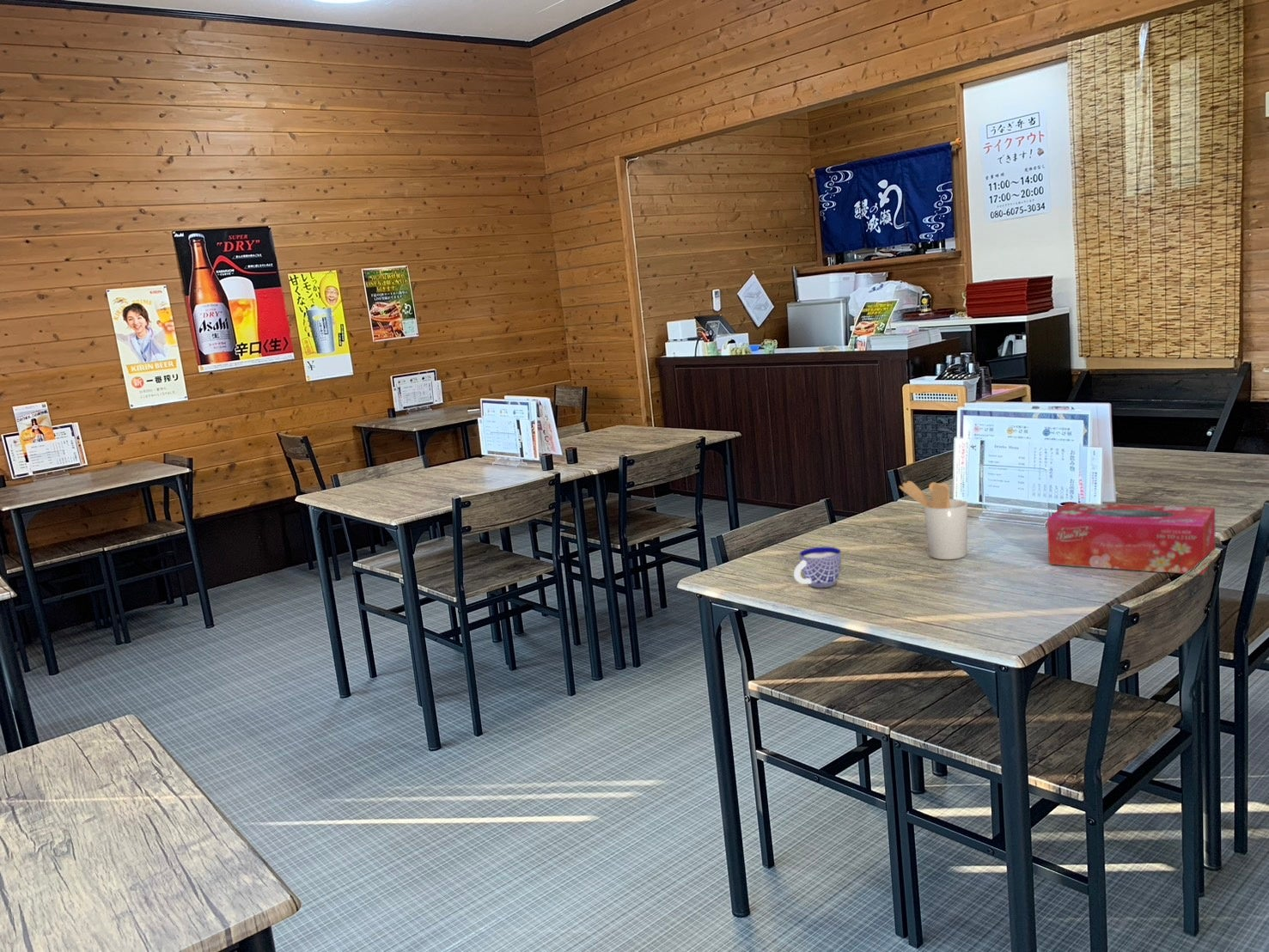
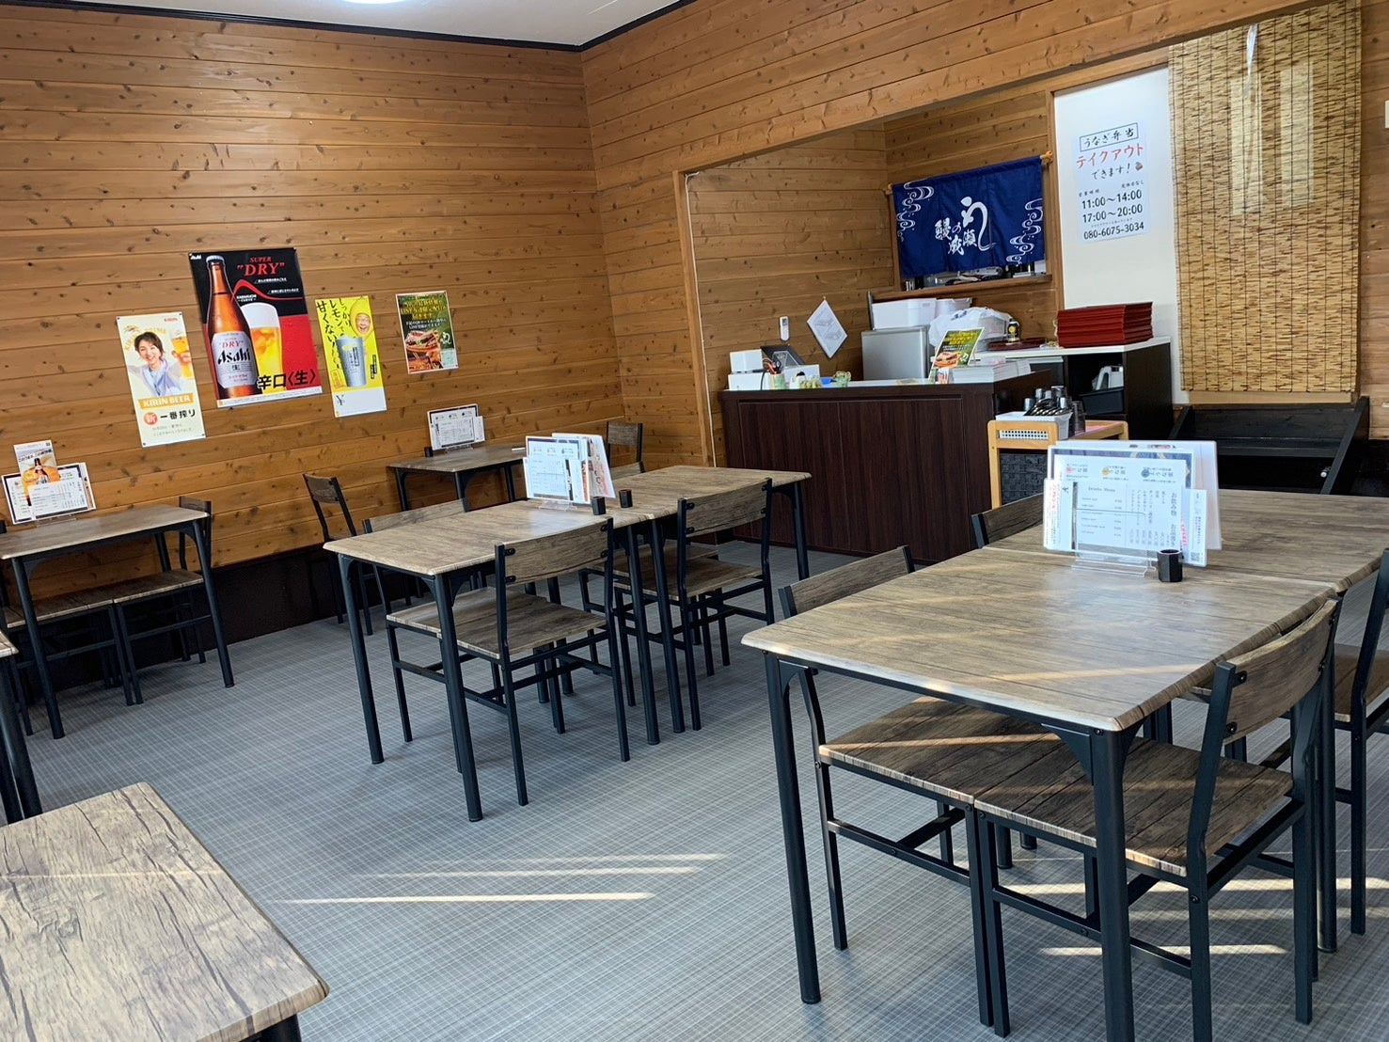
- tissue box [1046,503,1217,576]
- utensil holder [899,480,968,560]
- cup [793,546,842,589]
